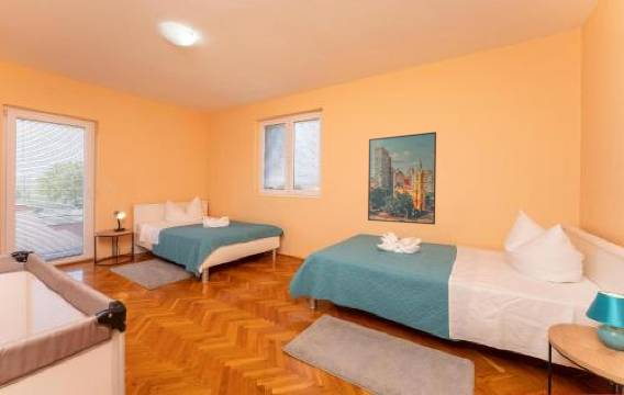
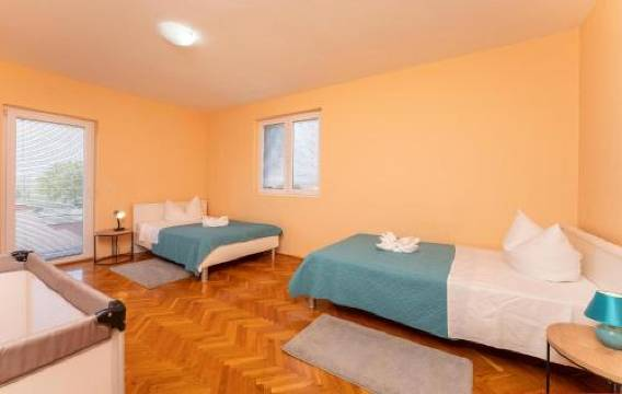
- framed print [367,131,437,225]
